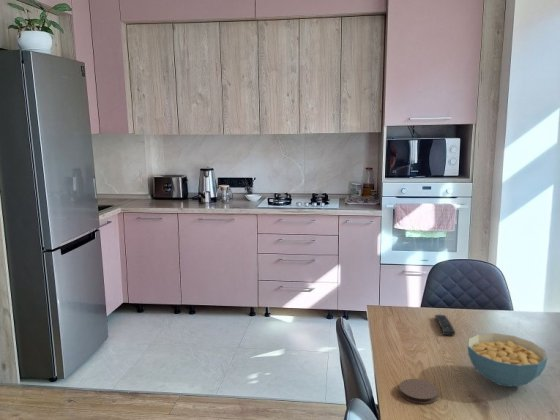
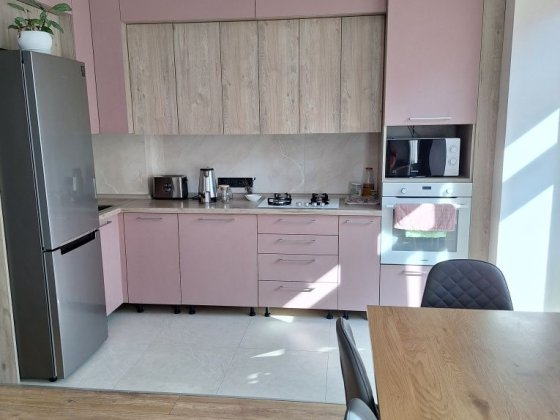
- coaster [398,378,439,405]
- cereal bowl [467,332,548,388]
- remote control [434,313,456,336]
